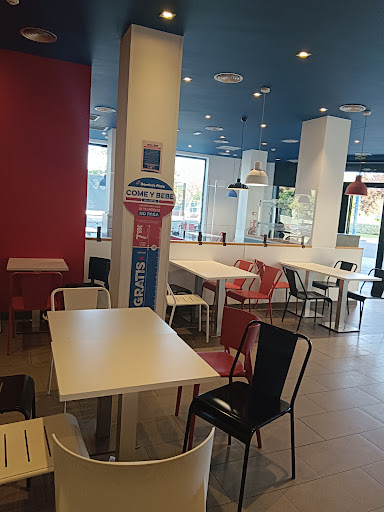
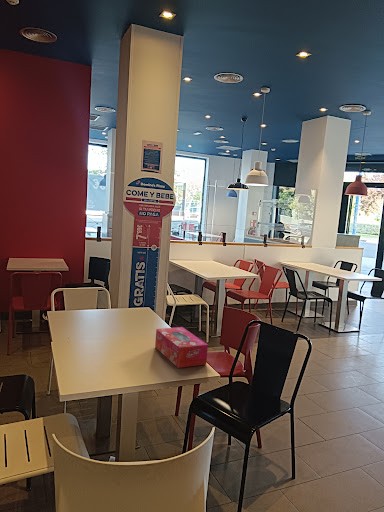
+ tissue box [154,326,209,369]
